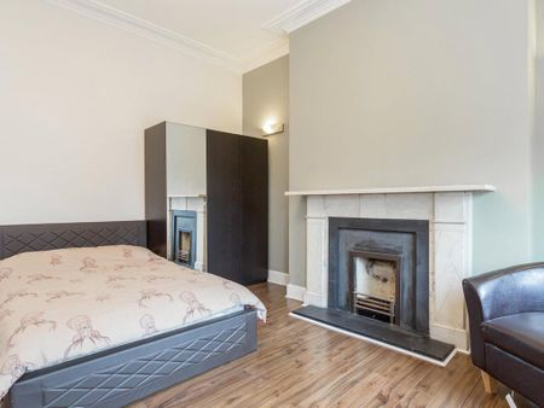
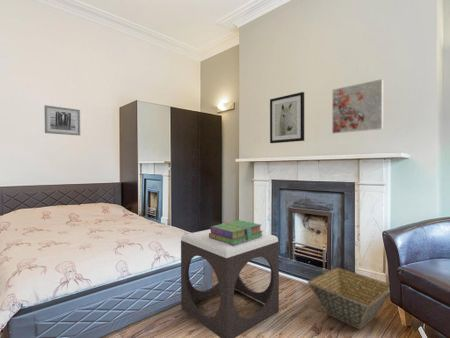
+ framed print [331,78,384,135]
+ footstool [180,228,280,338]
+ wall art [269,91,305,144]
+ wall art [44,104,81,136]
+ basket [307,266,390,331]
+ stack of books [209,219,264,245]
